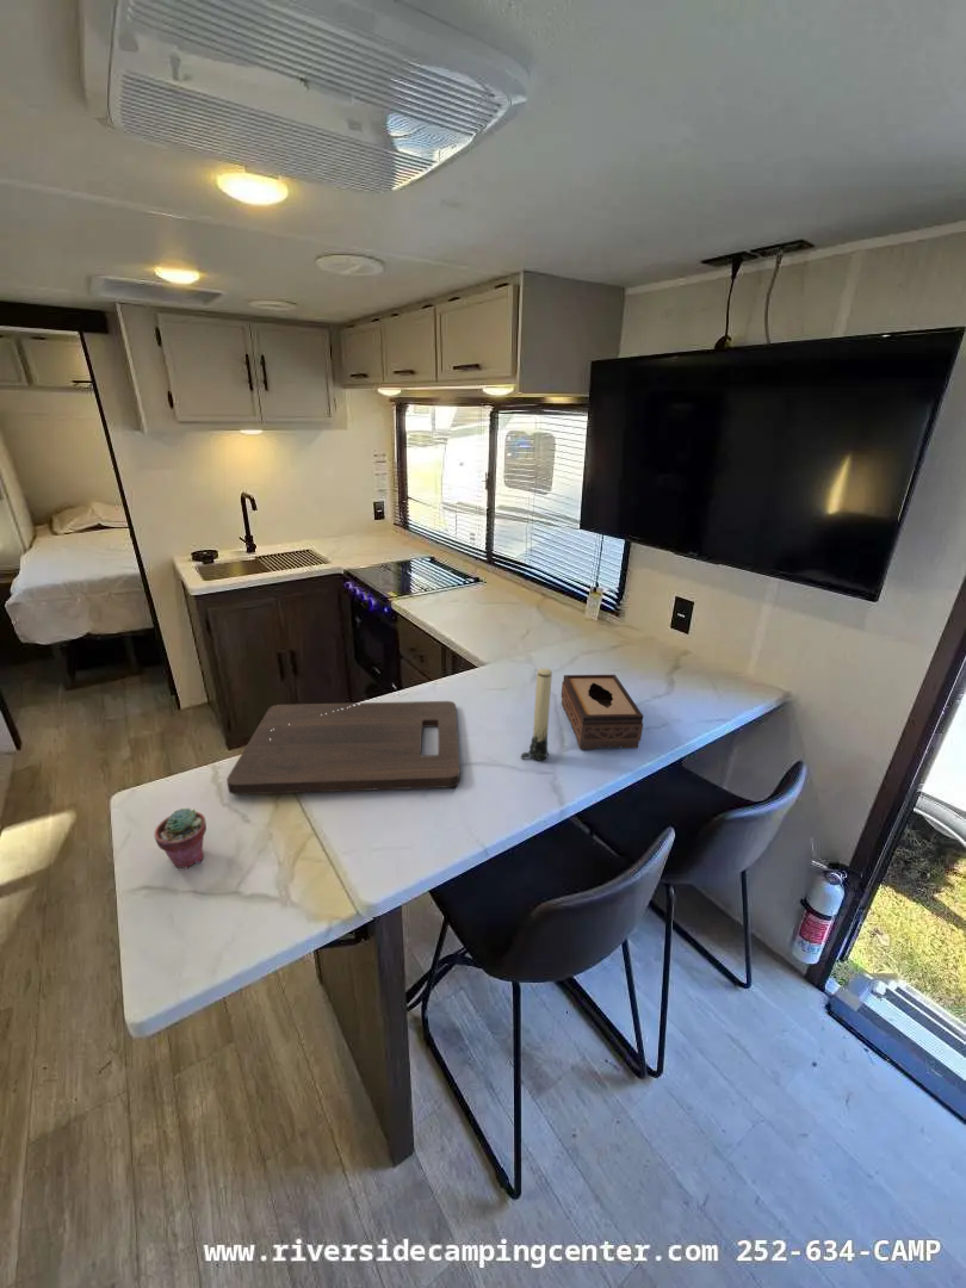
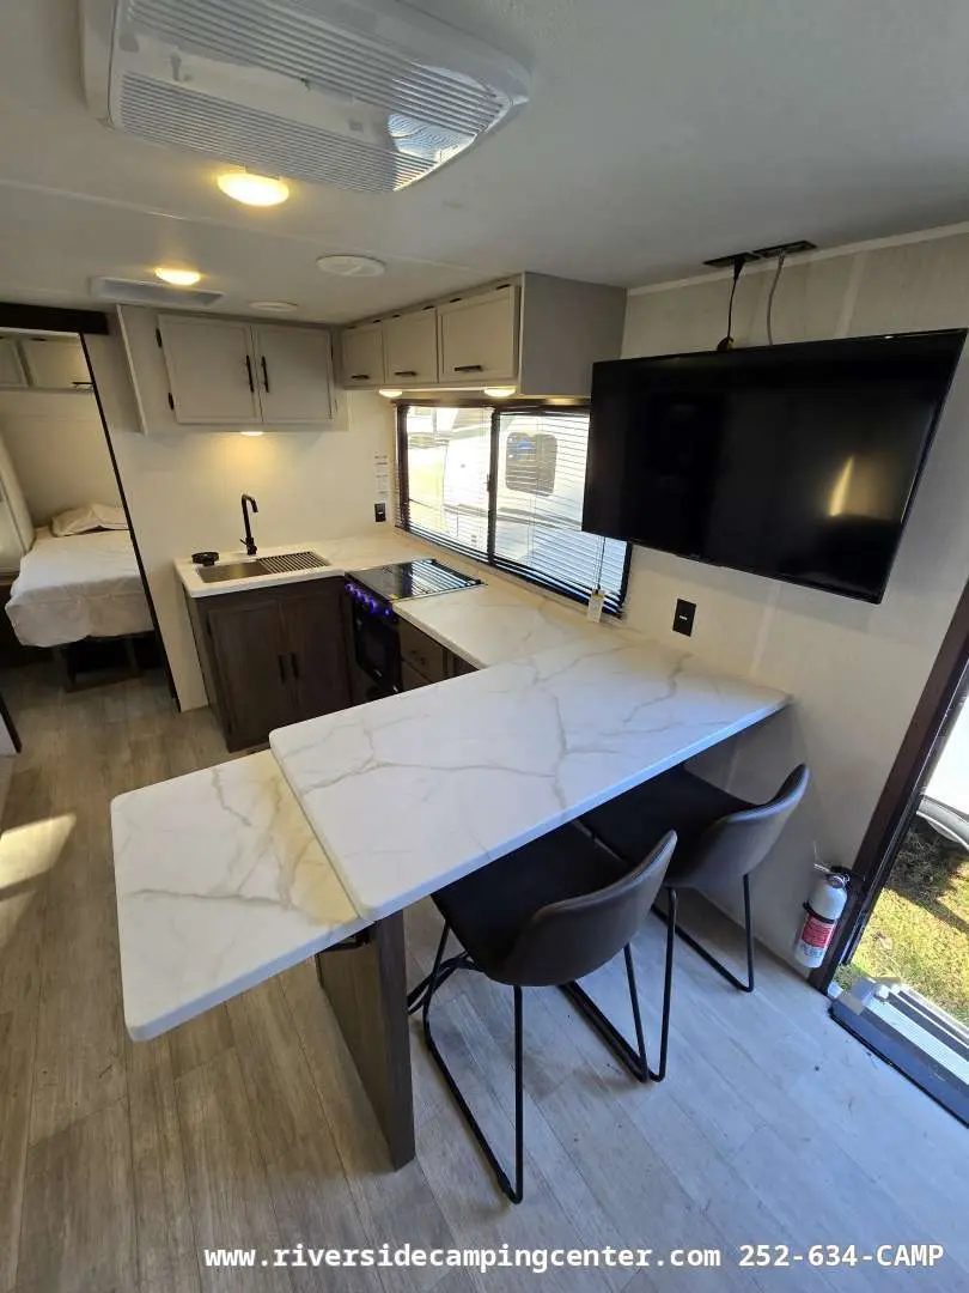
- candle [520,667,553,762]
- potted succulent [154,807,208,869]
- cutting board [225,700,462,795]
- tissue box [561,674,644,750]
